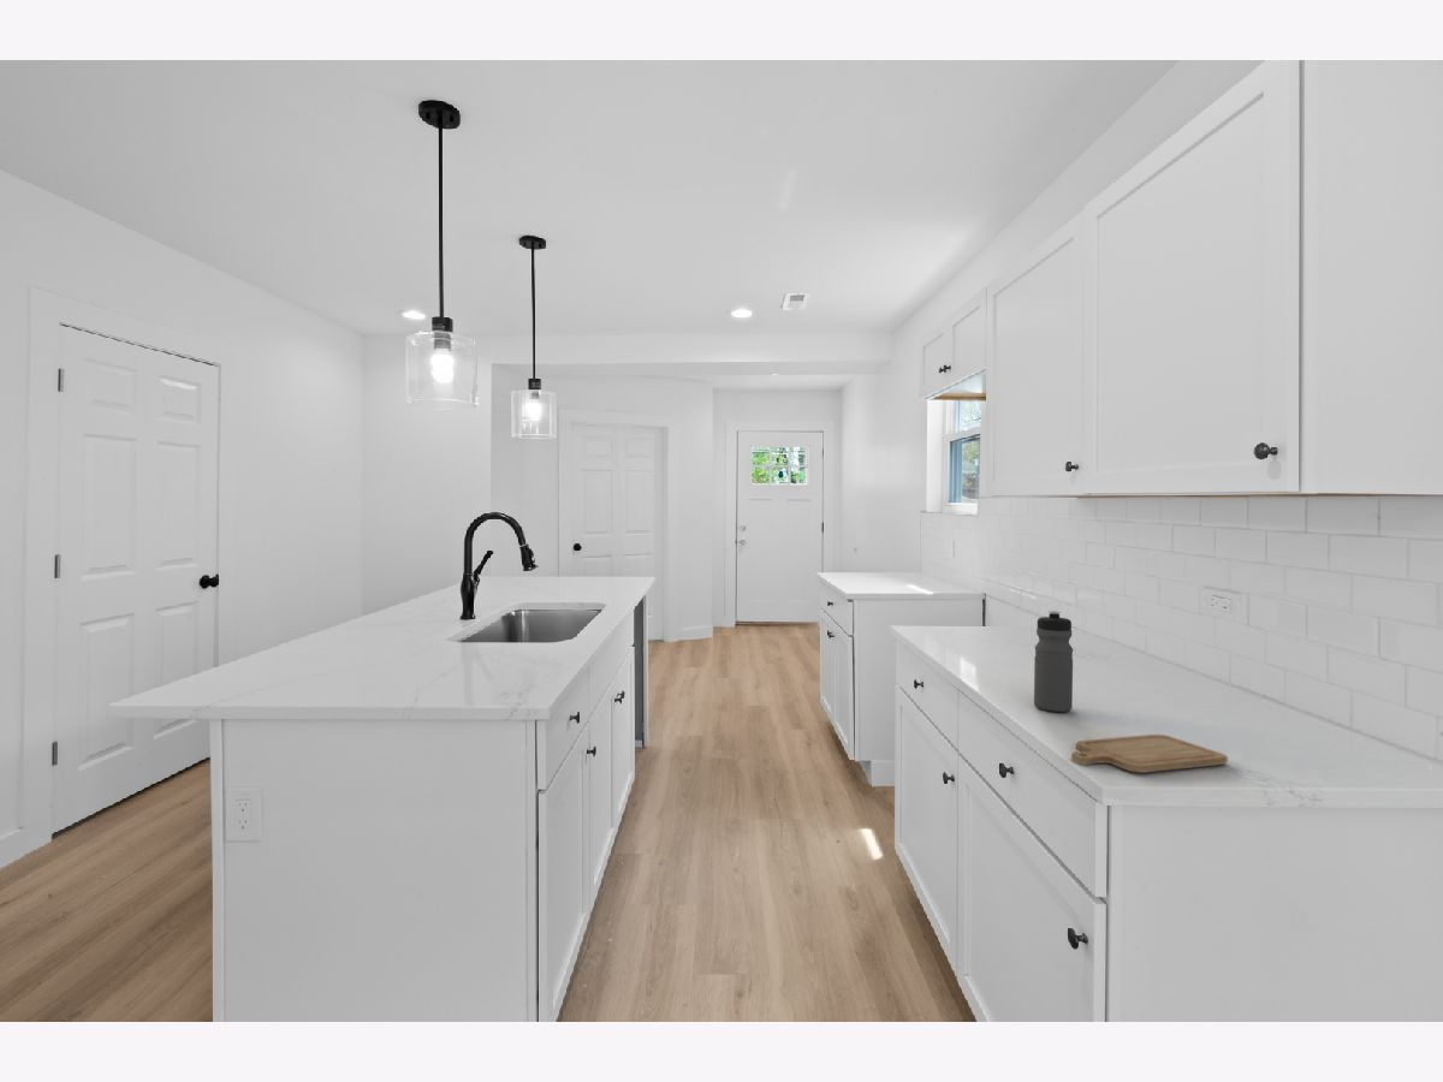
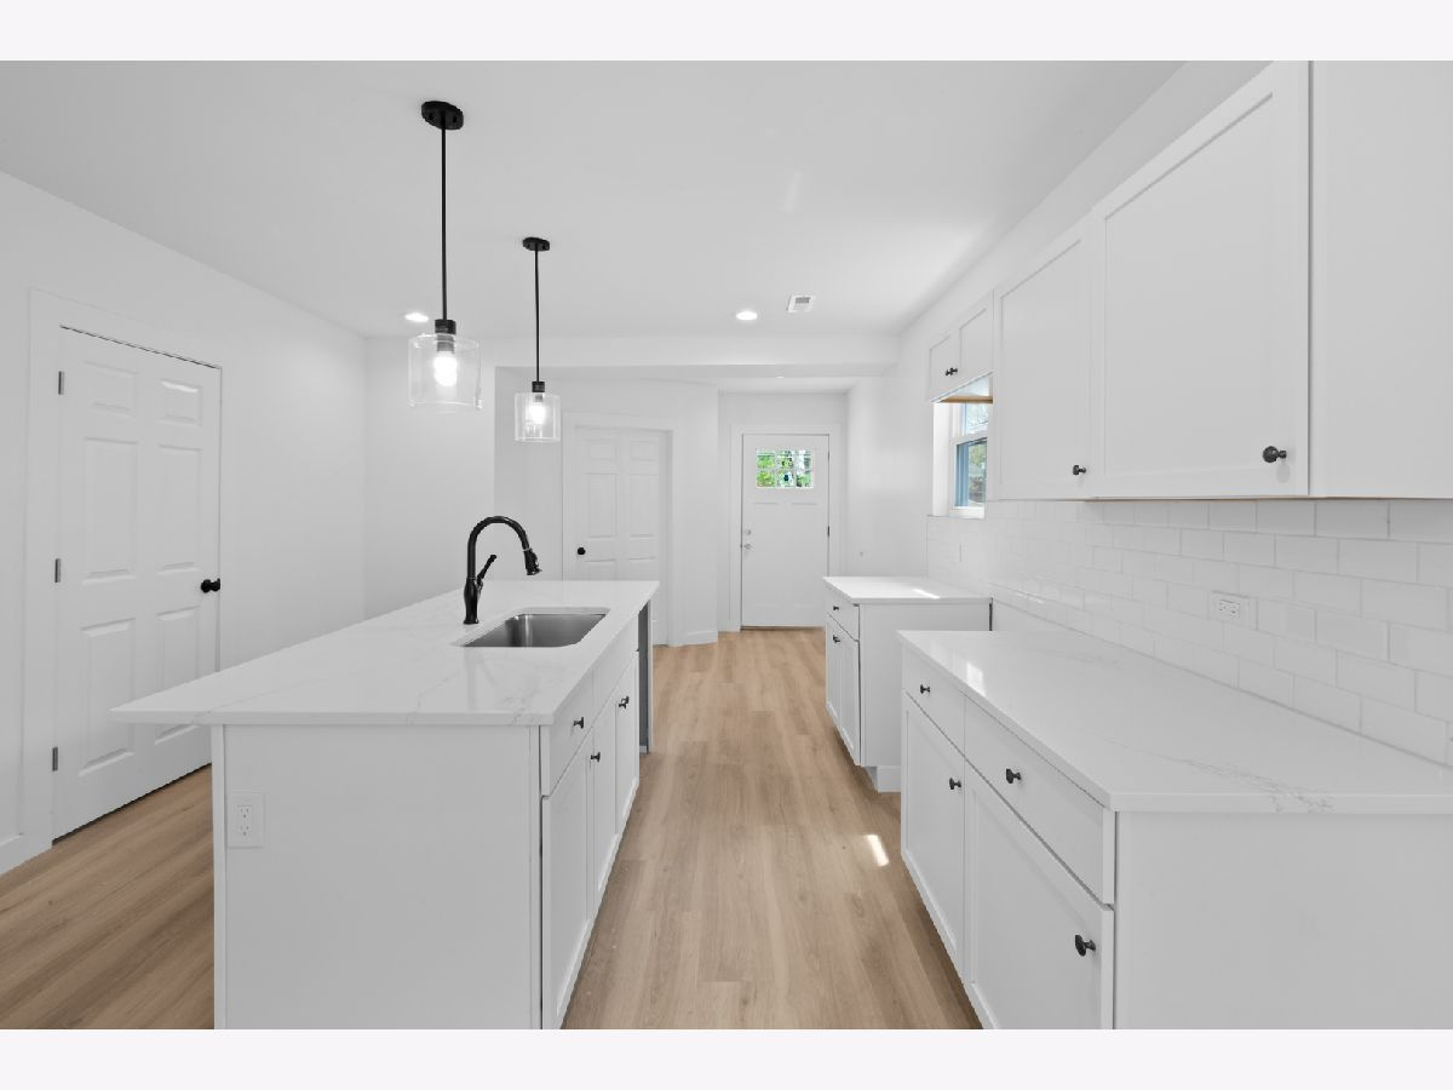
- water bottle [1033,610,1074,713]
- chopping board [1070,733,1229,774]
